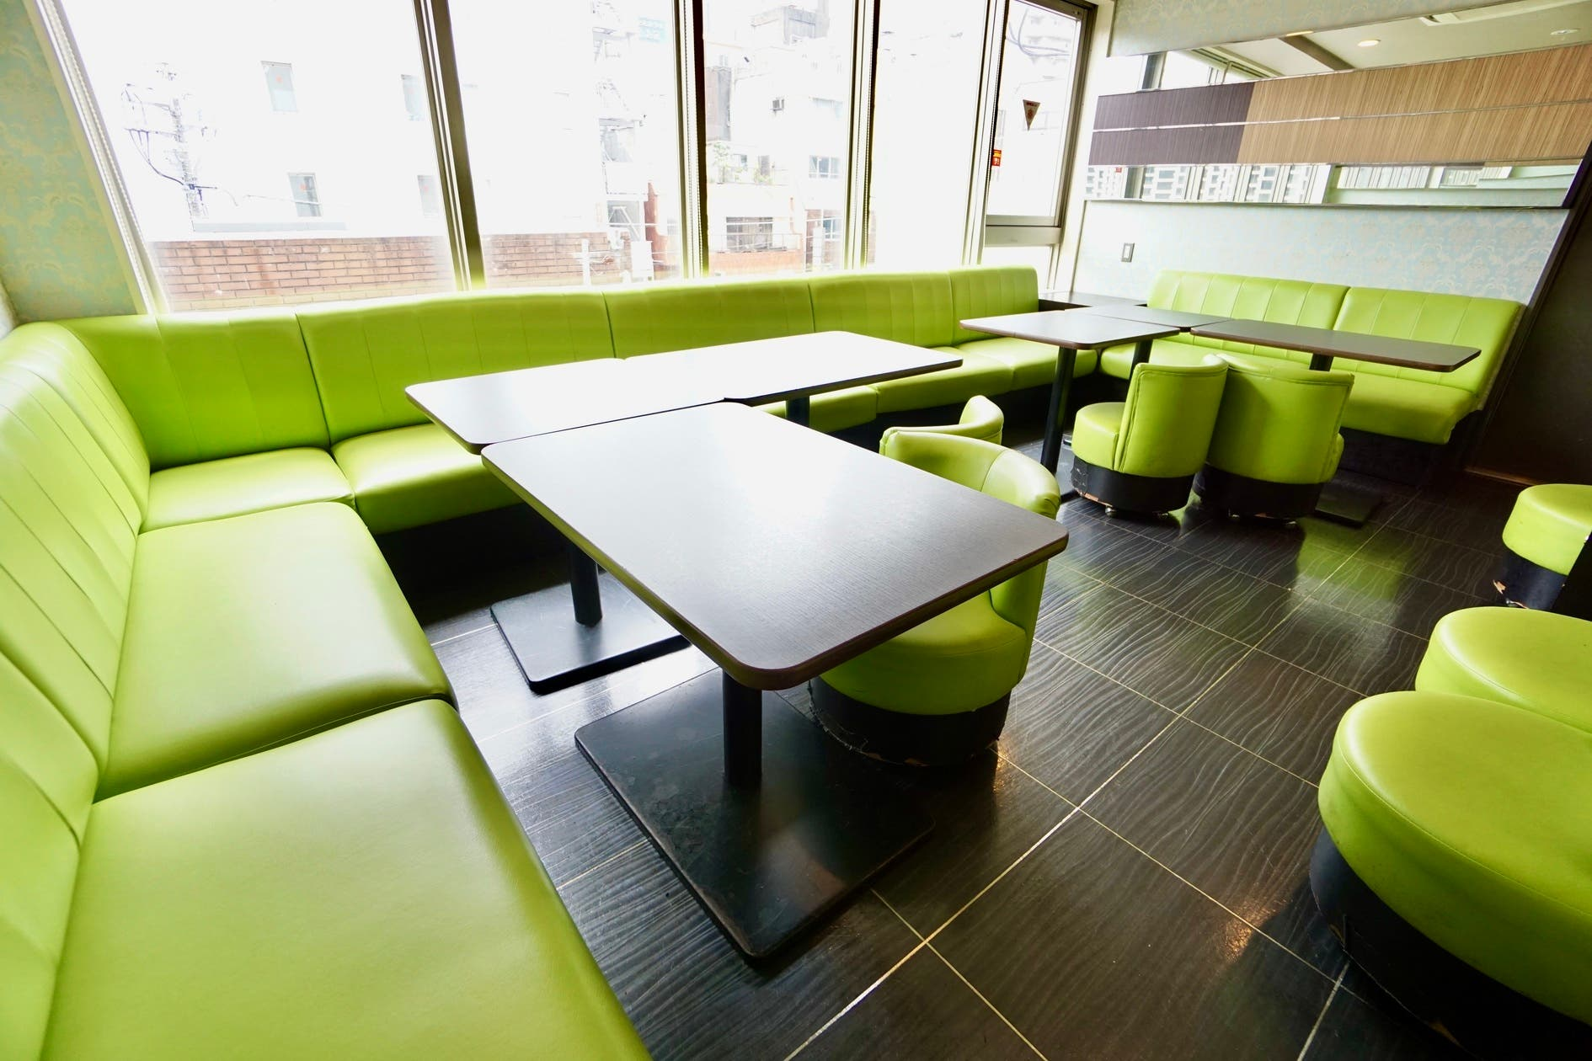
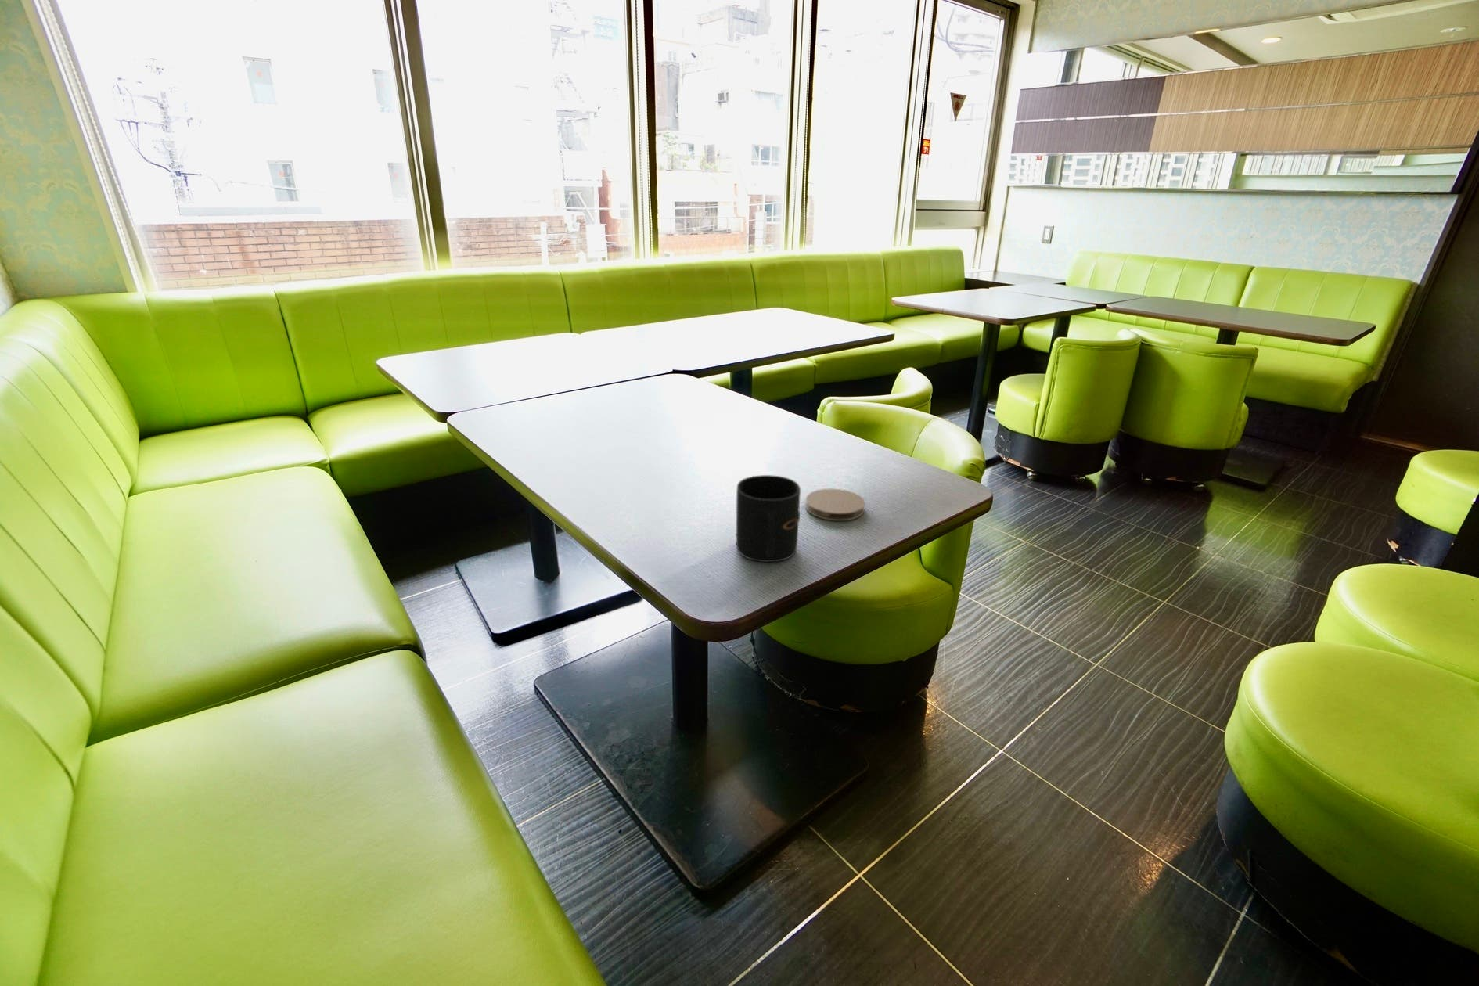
+ mug [735,474,801,562]
+ coaster [804,487,866,522]
